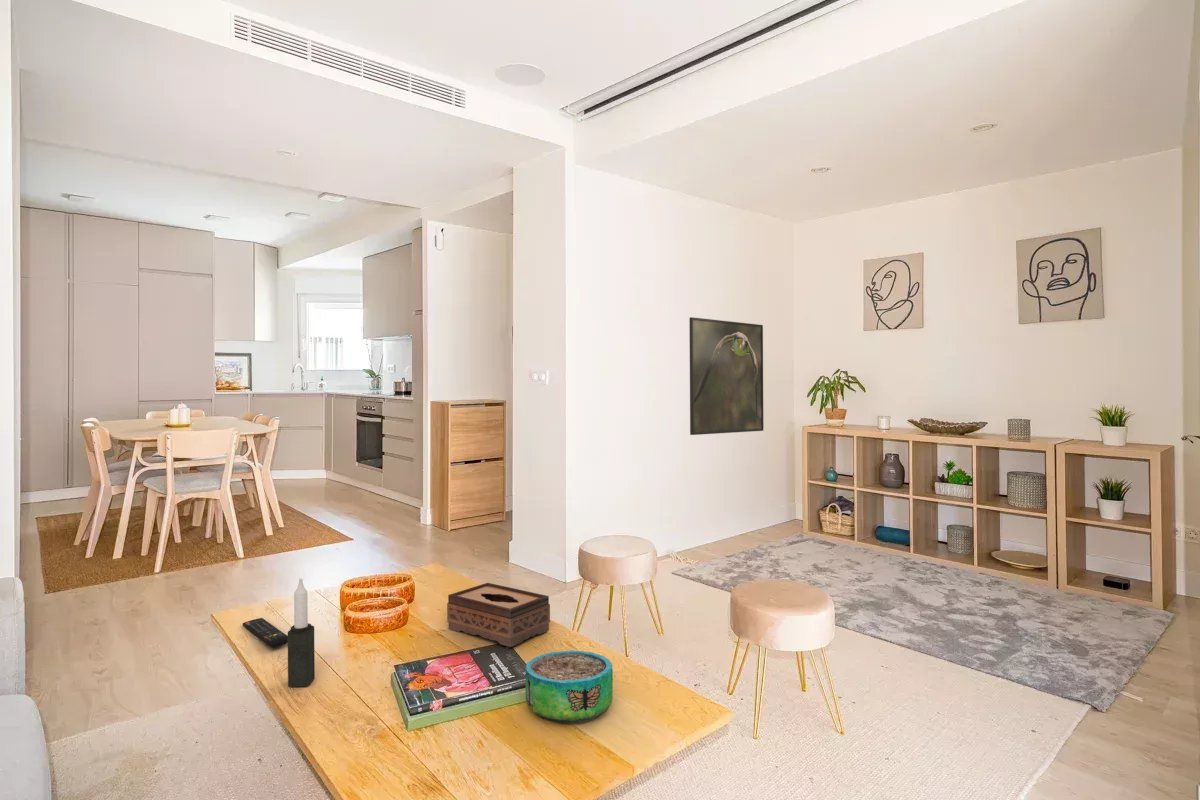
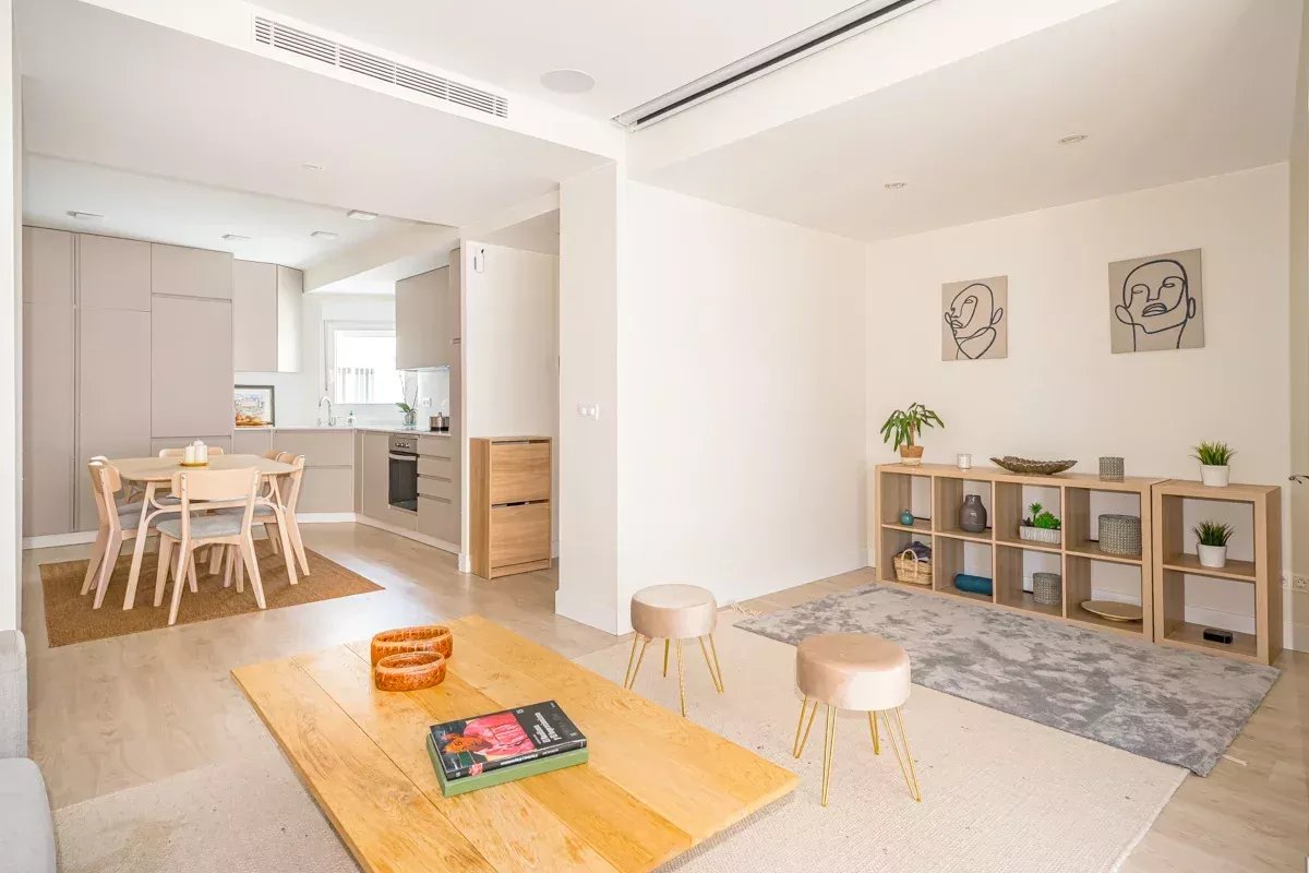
- tissue box [446,582,551,648]
- decorative bowl [524,649,614,725]
- candle [287,577,316,688]
- remote control [242,617,288,648]
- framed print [688,316,765,436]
